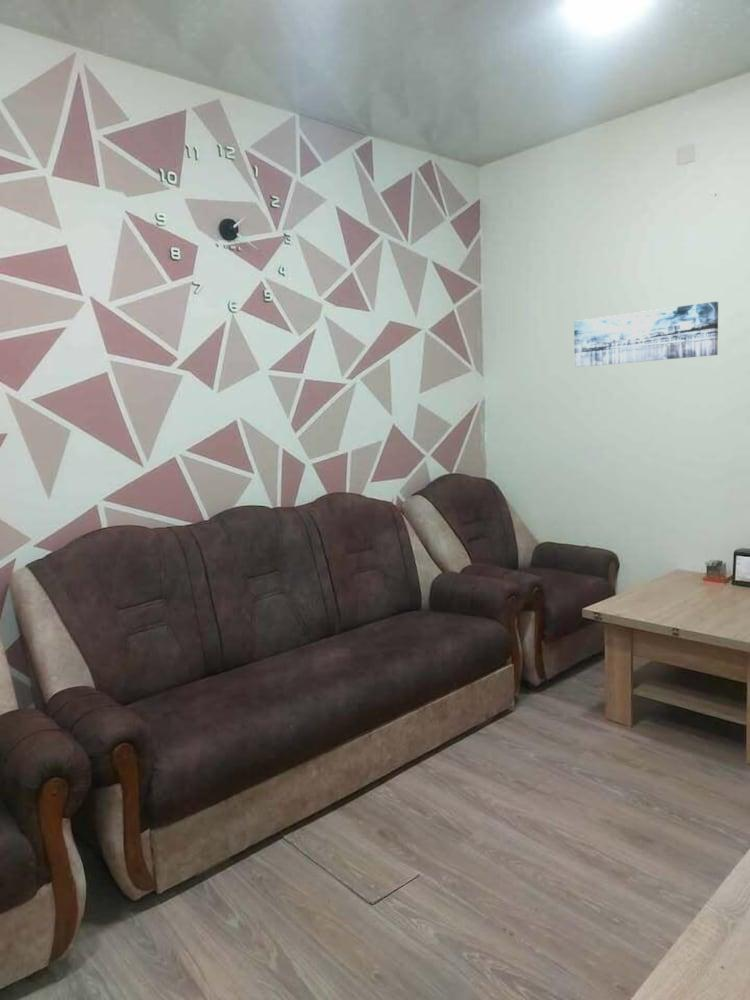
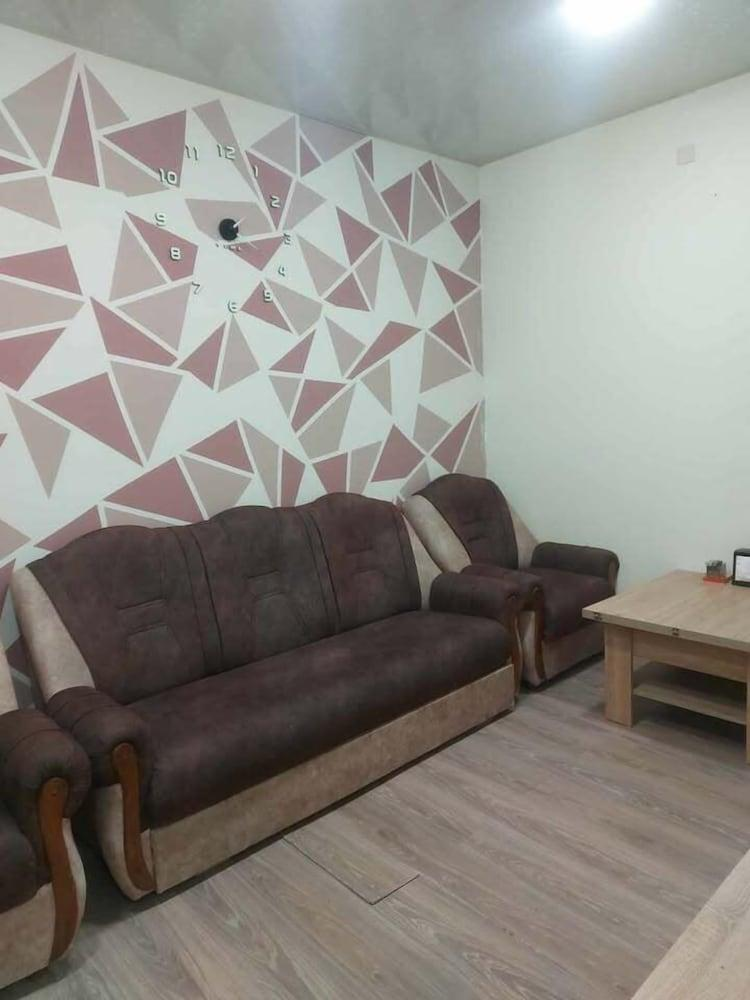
- wall art [573,301,719,368]
